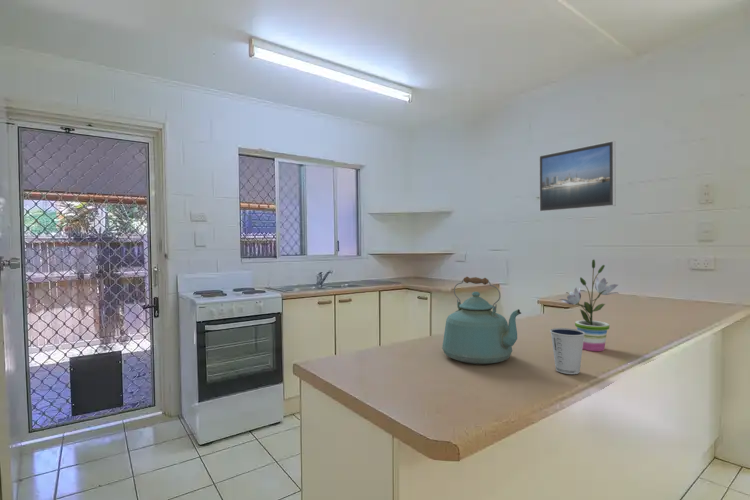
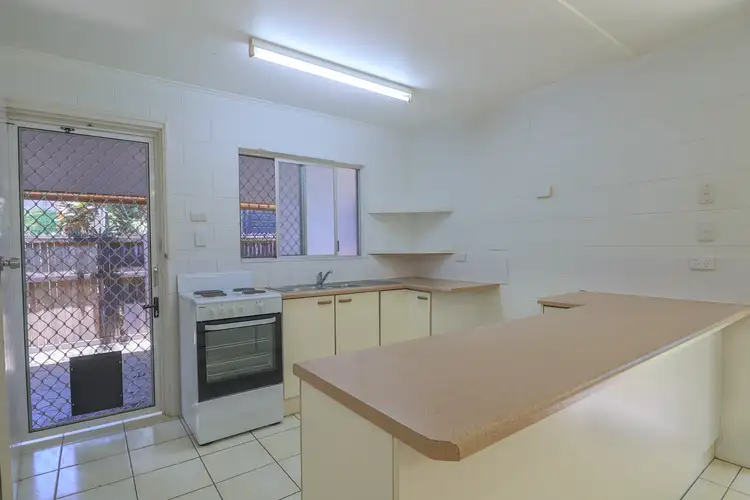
- kettle [441,276,522,365]
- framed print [538,140,616,213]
- potted plant [559,258,620,352]
- dixie cup [549,327,585,375]
